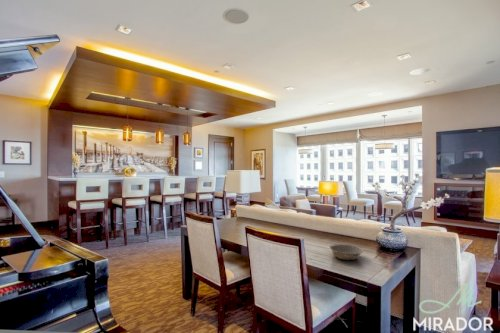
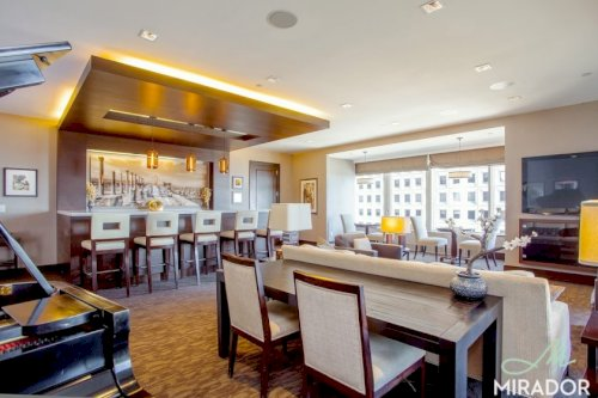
- bowl [329,243,364,261]
